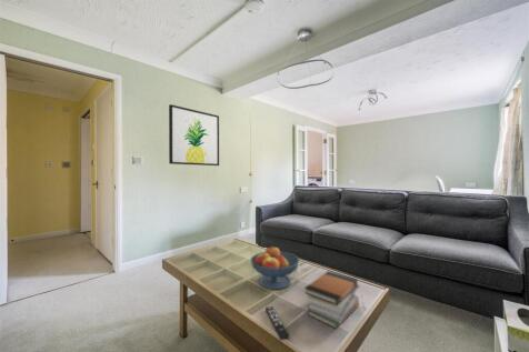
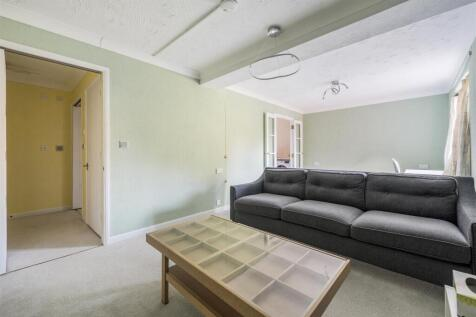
- book stack [303,270,360,330]
- fruit bowl [249,244,301,290]
- wall art [168,103,220,167]
- remote control [264,305,290,341]
